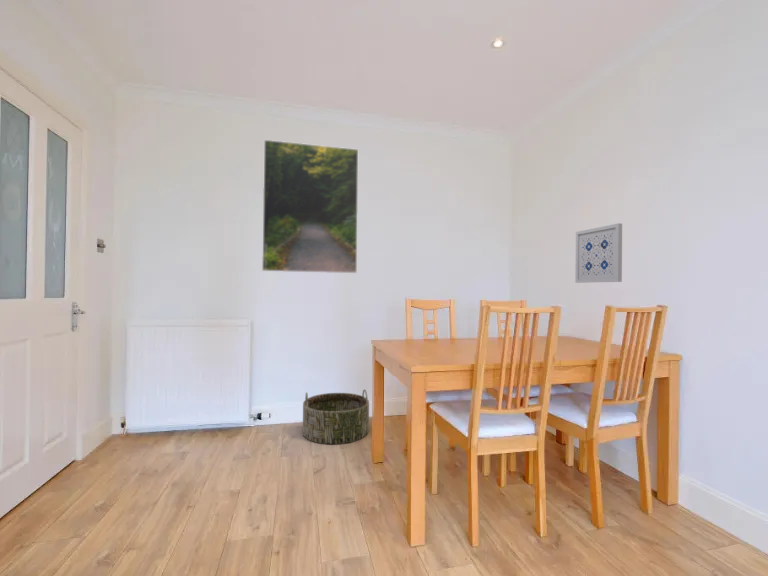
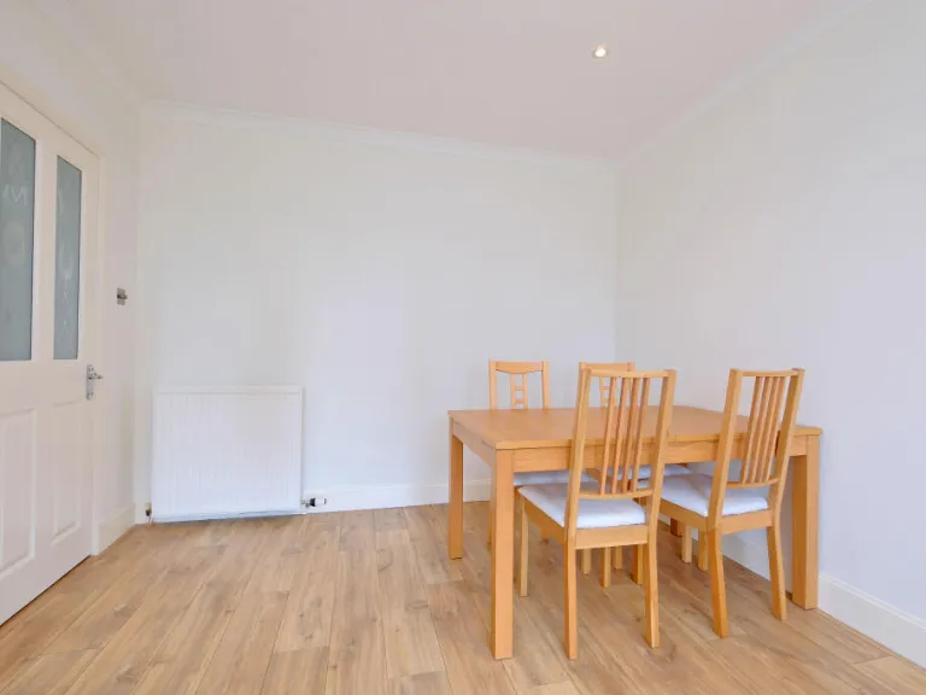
- wall art [574,222,623,284]
- basket [302,388,370,445]
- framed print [261,139,359,274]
